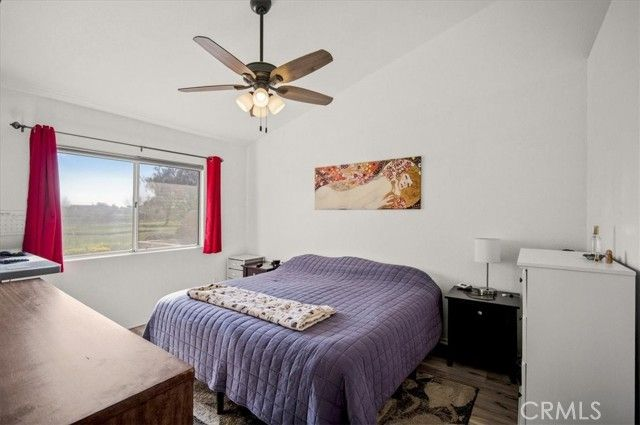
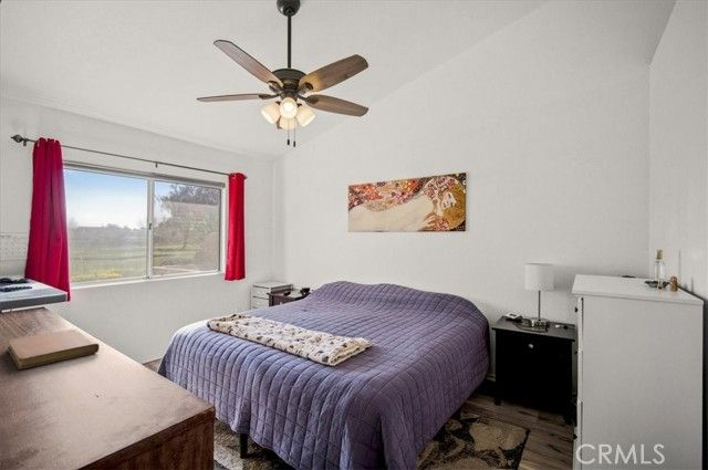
+ notebook [7,328,101,370]
